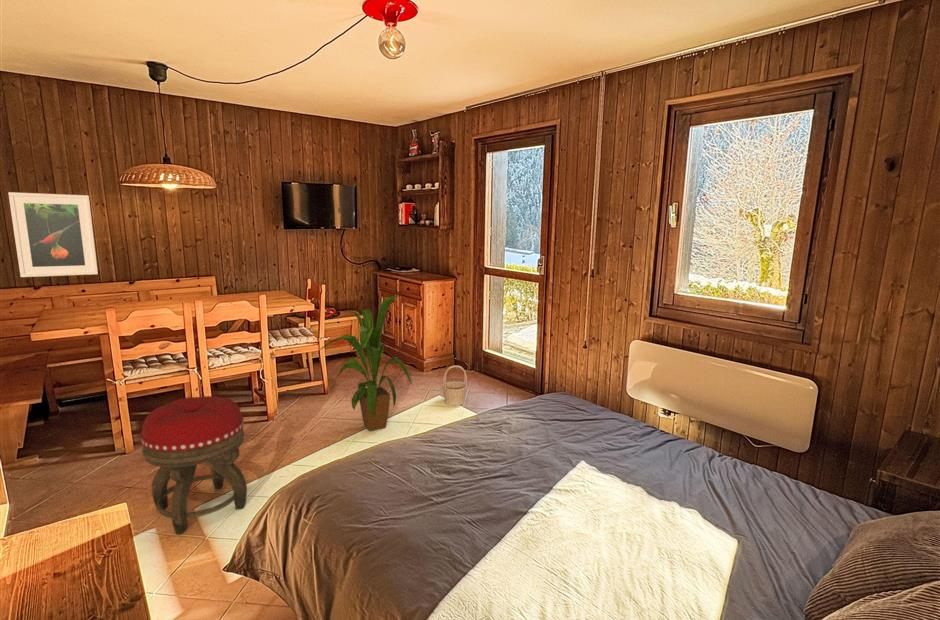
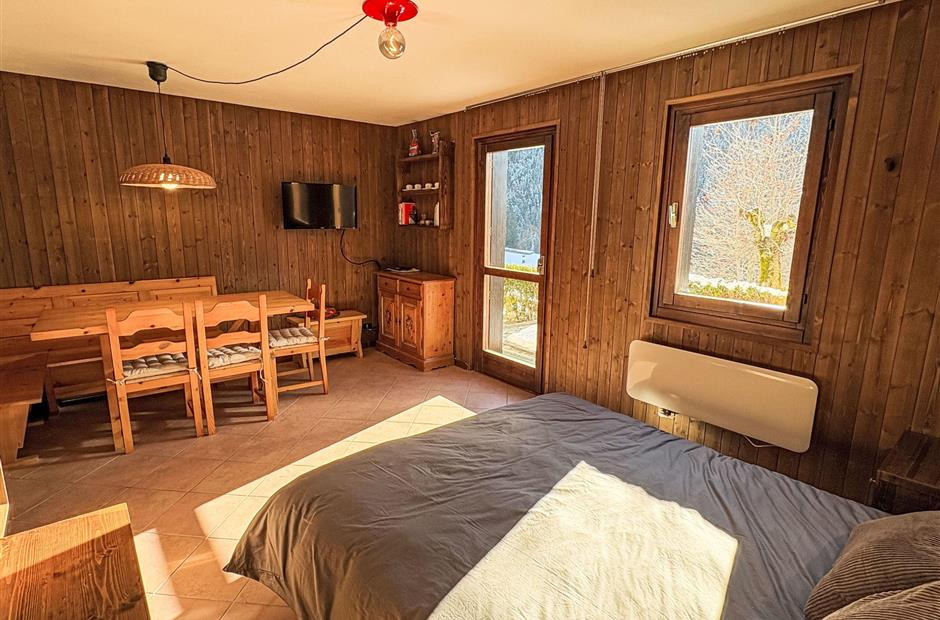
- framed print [7,191,99,278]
- footstool [140,395,248,535]
- basket [441,365,468,406]
- house plant [319,294,414,432]
